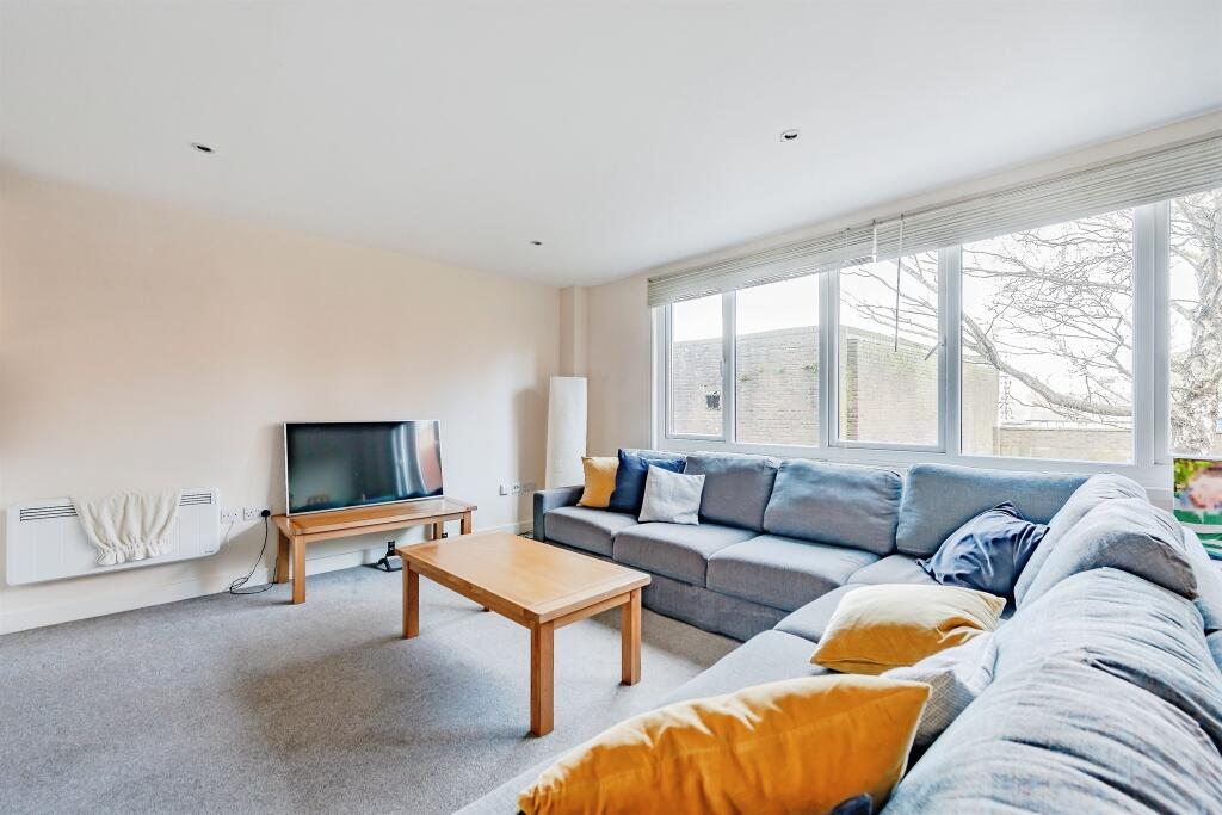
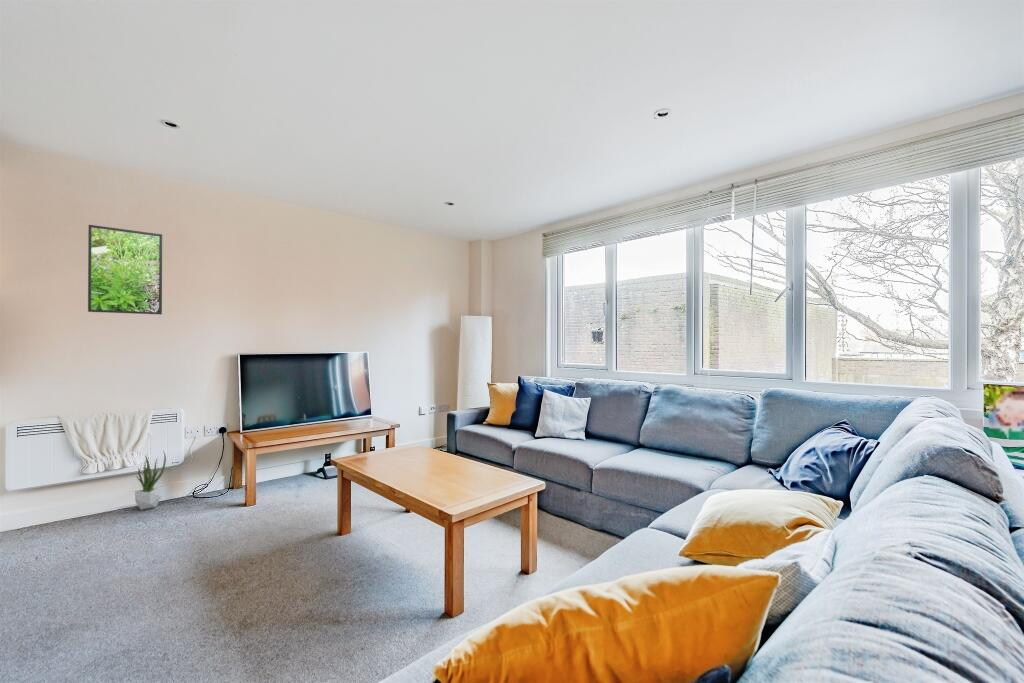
+ potted plant [134,450,167,511]
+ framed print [87,224,163,315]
